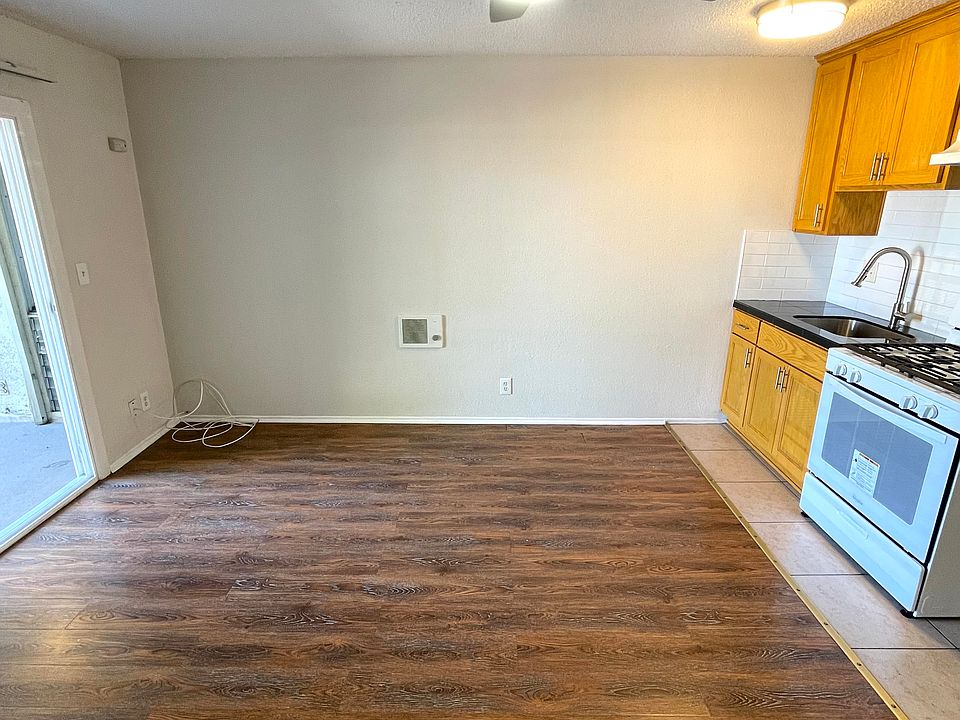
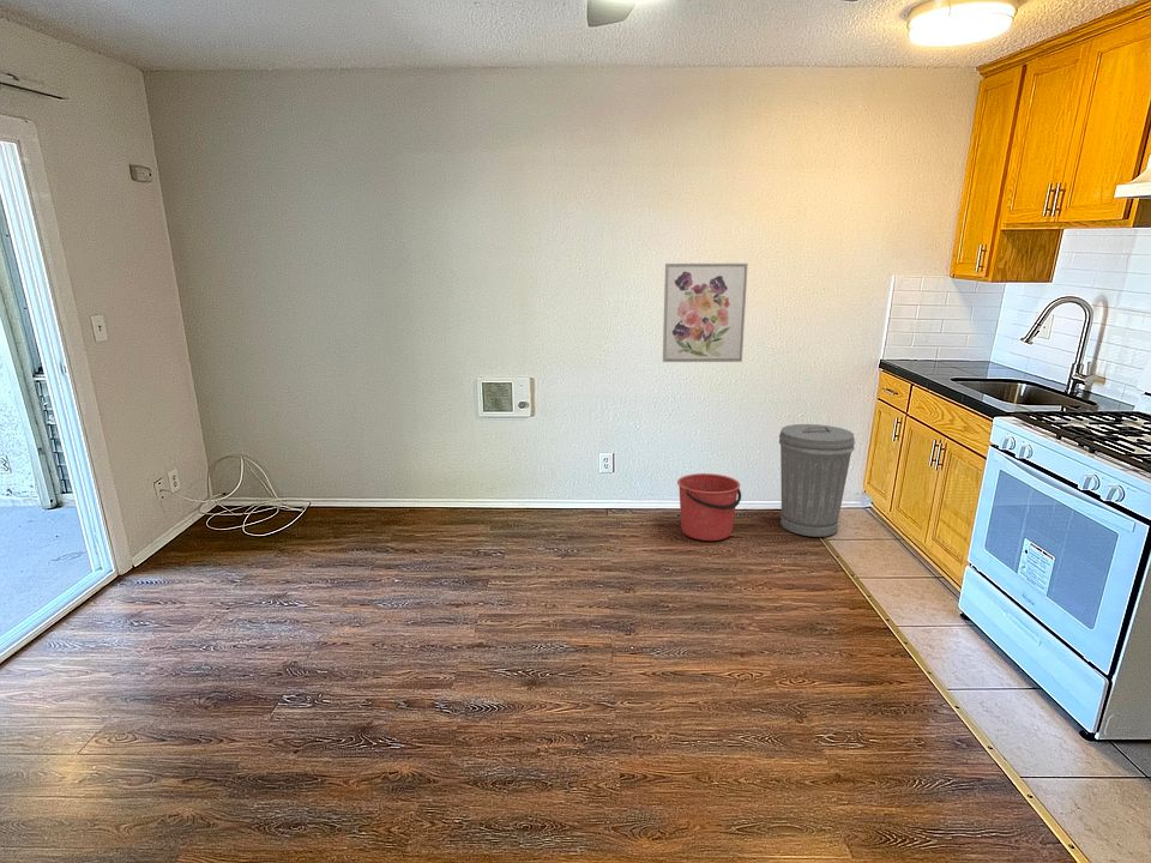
+ bucket [676,472,742,542]
+ trash can [778,423,856,538]
+ wall art [662,262,749,363]
